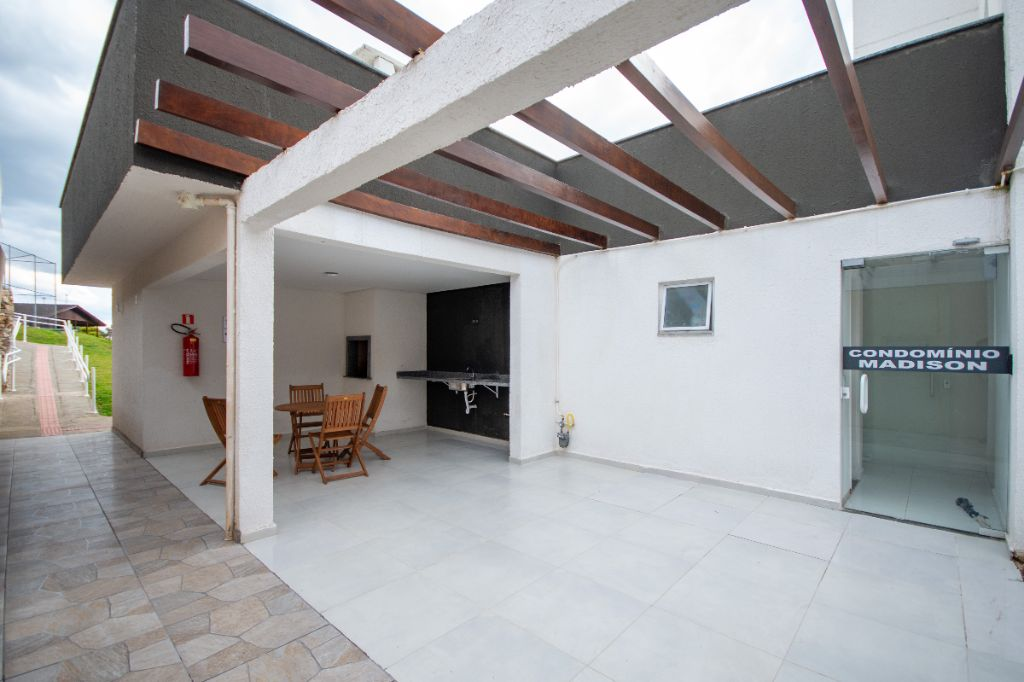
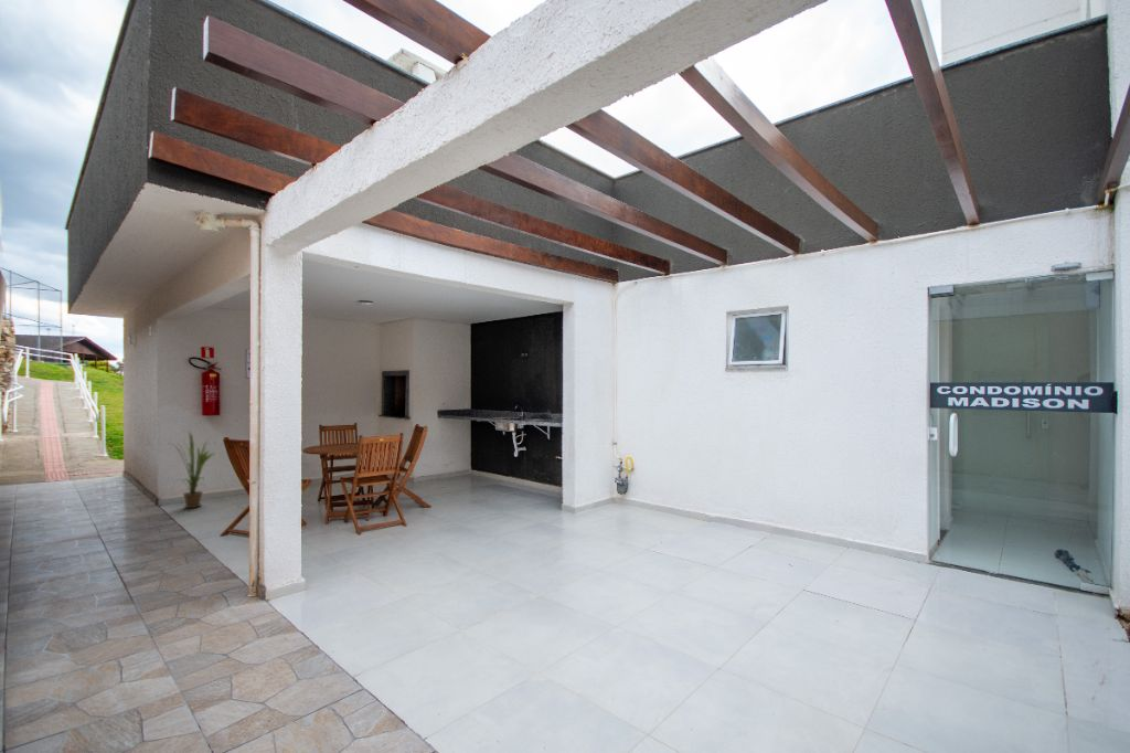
+ house plant [169,429,217,509]
